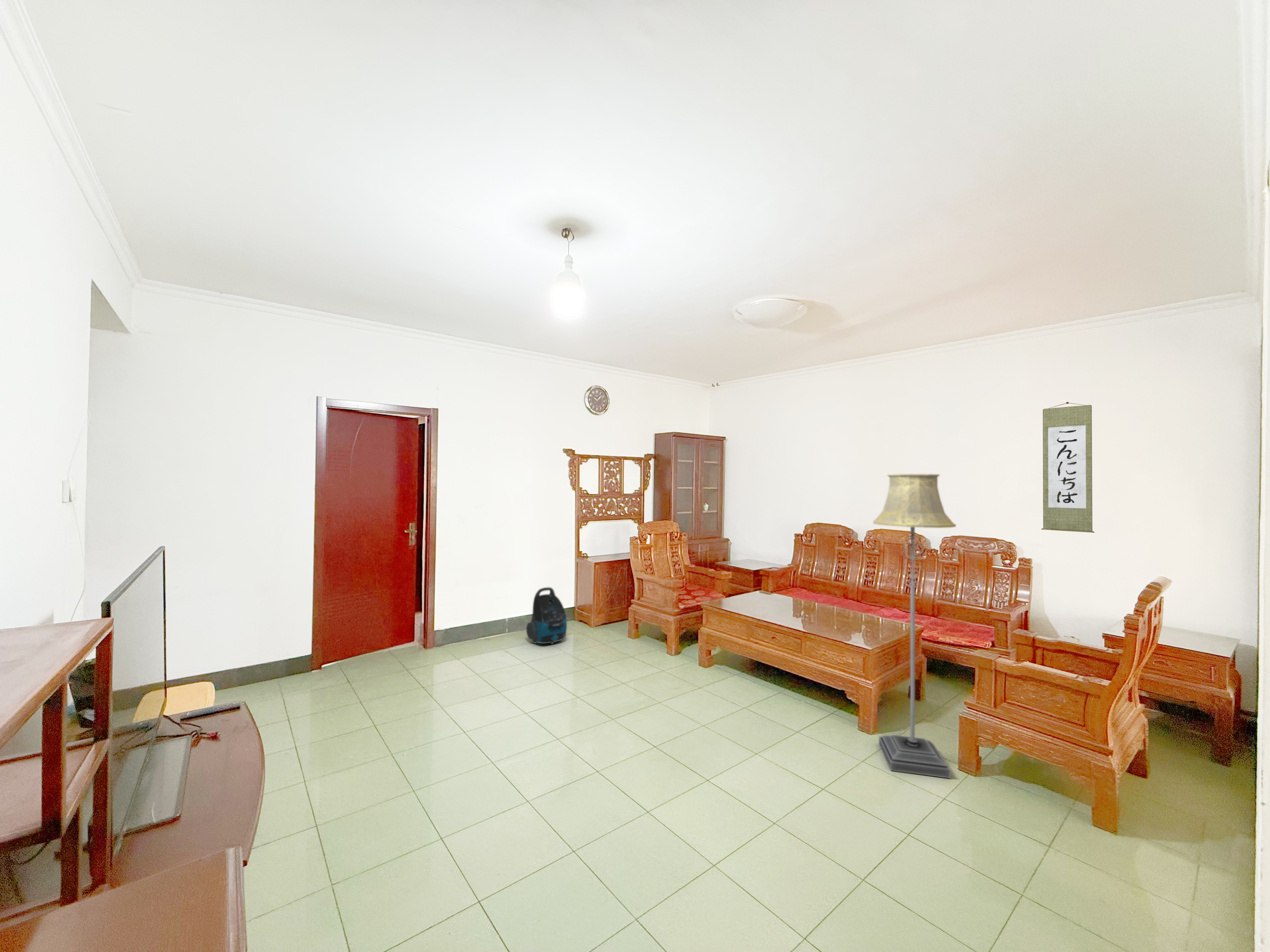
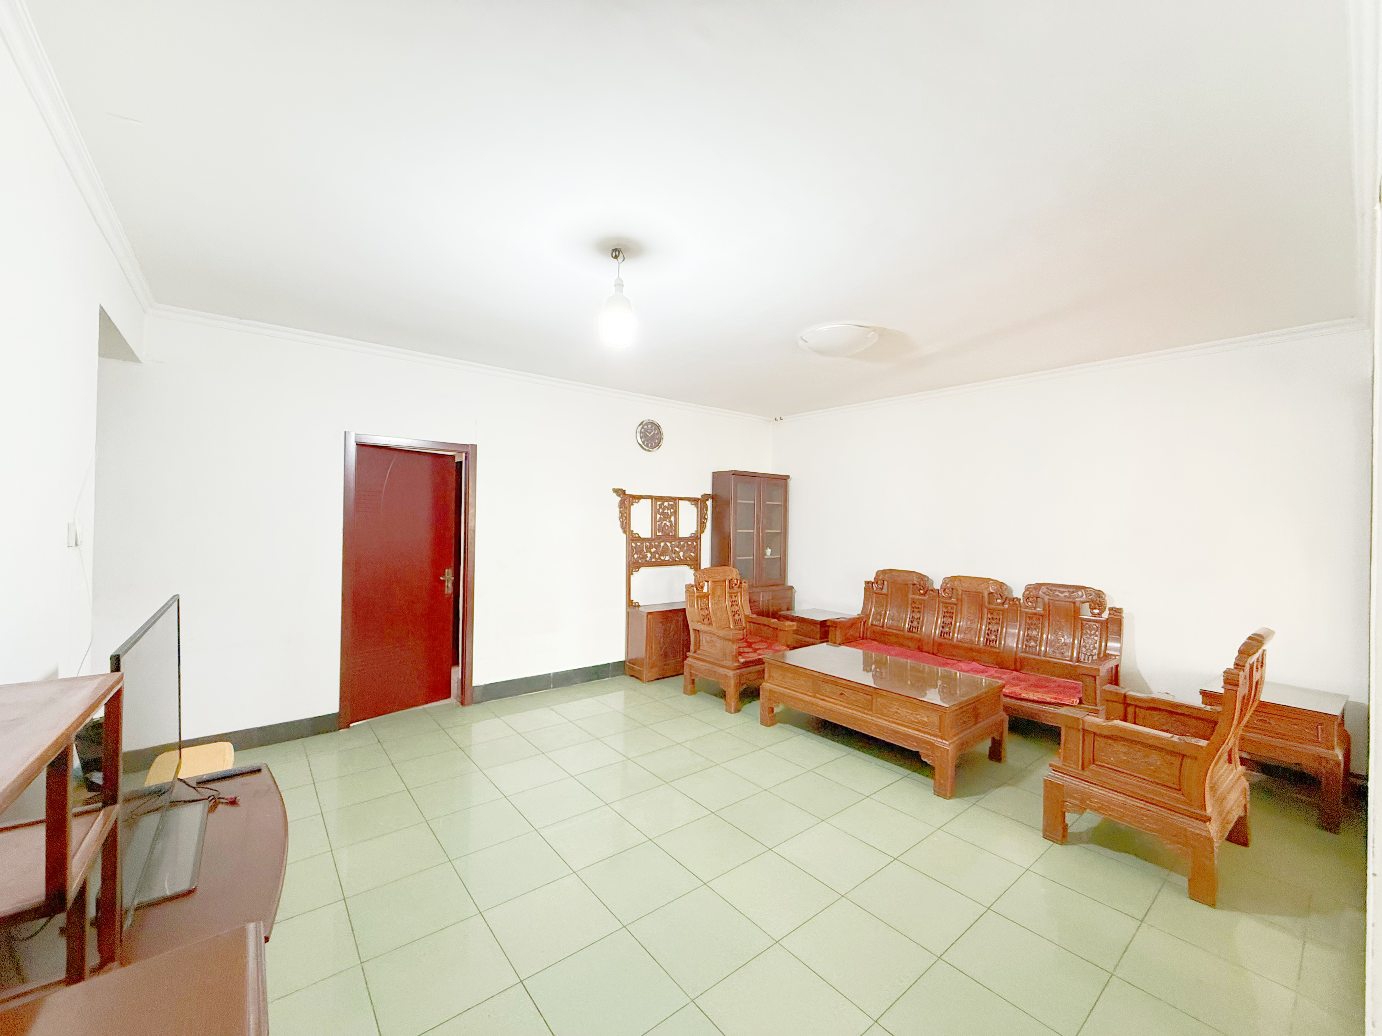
- floor lamp [873,474,956,779]
- wall scroll [1041,402,1095,533]
- vacuum cleaner [526,587,567,644]
